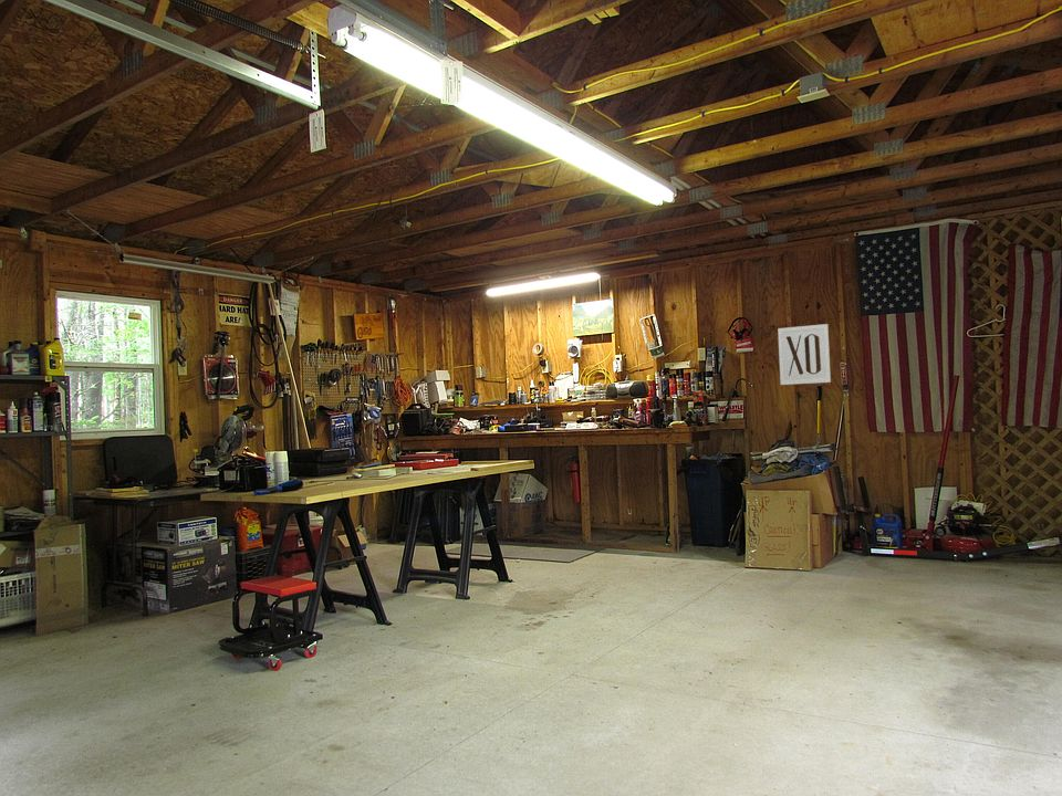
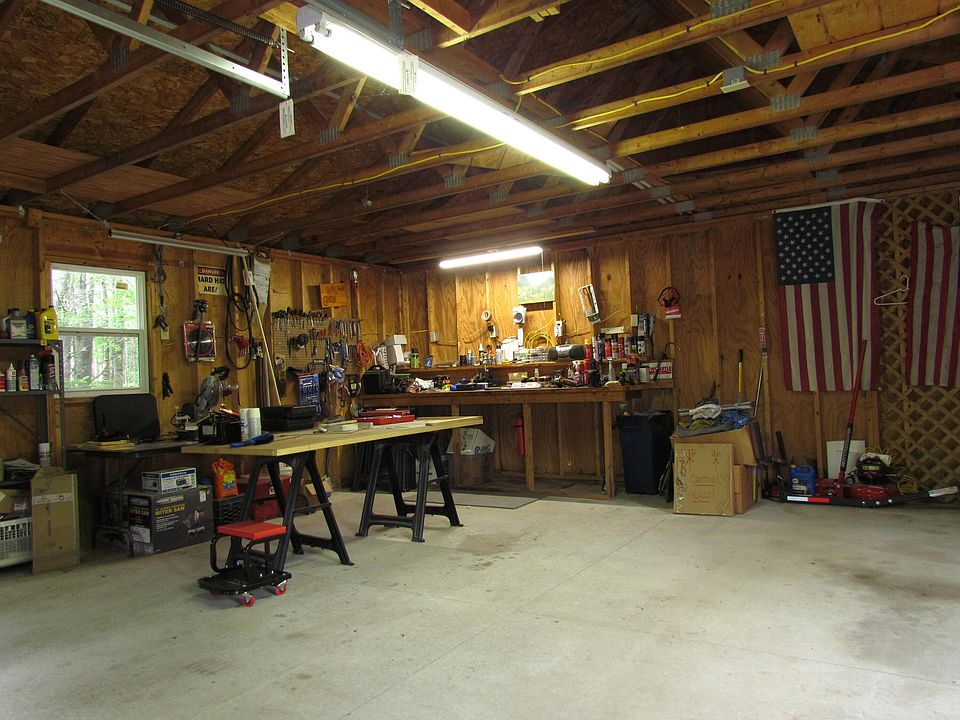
- wall art [777,323,832,386]
